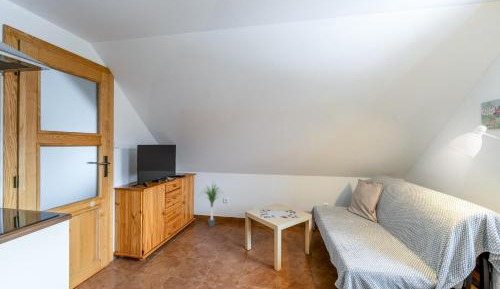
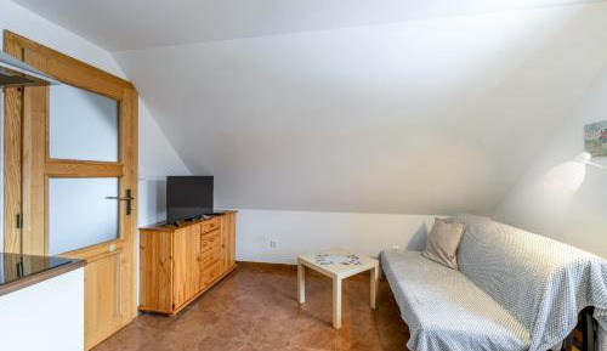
- potted plant [198,179,226,228]
